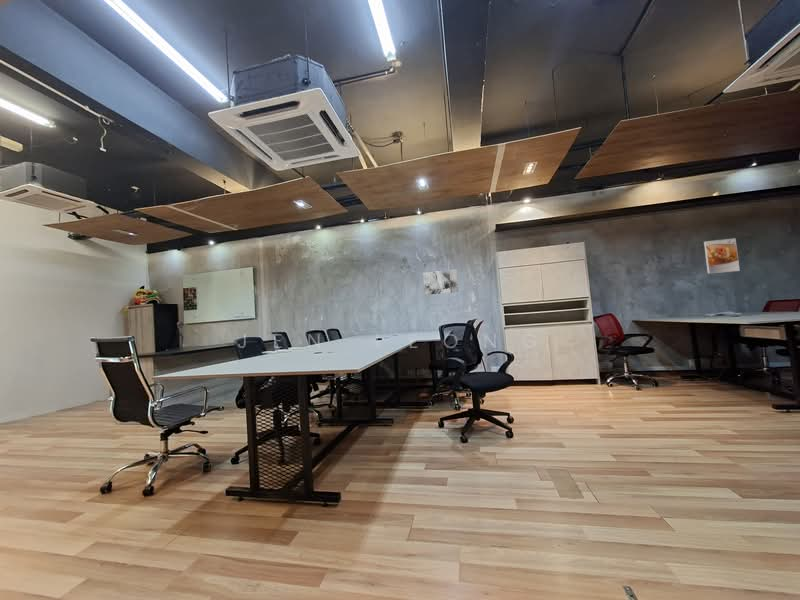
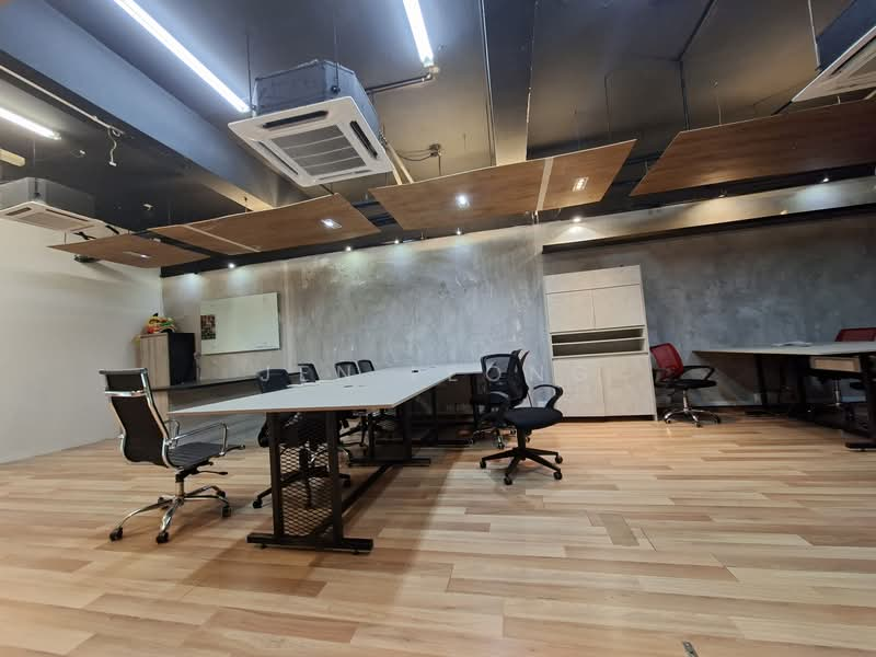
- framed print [703,237,741,275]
- wall art [422,269,459,296]
